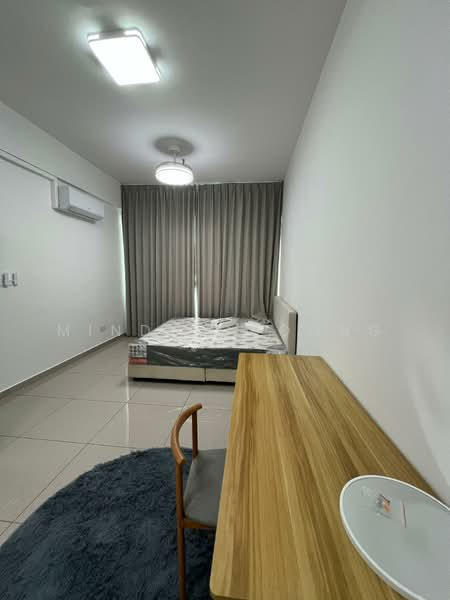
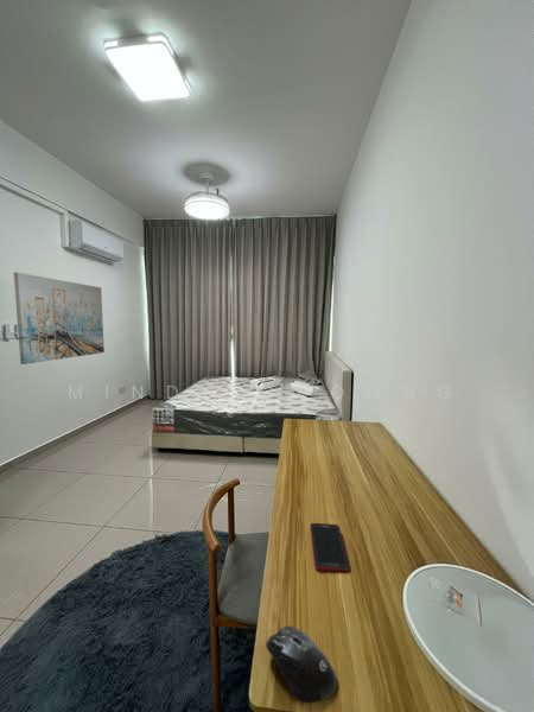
+ wall art [13,272,106,365]
+ computer mouse [265,625,338,704]
+ cell phone [310,522,351,573]
